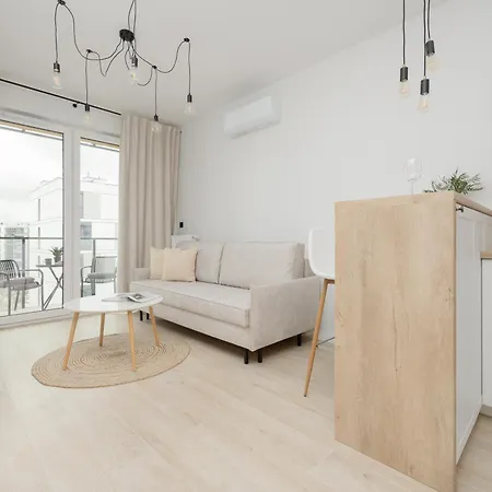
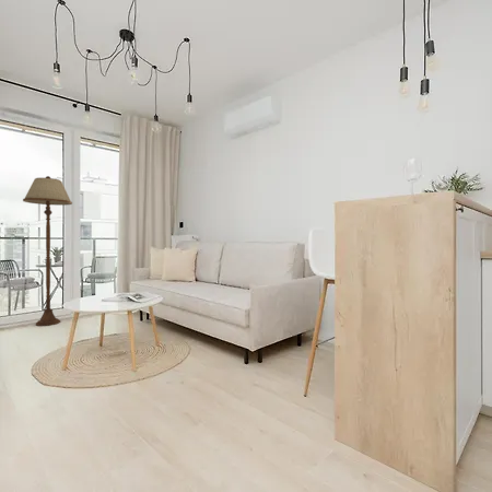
+ floor lamp [22,175,73,327]
